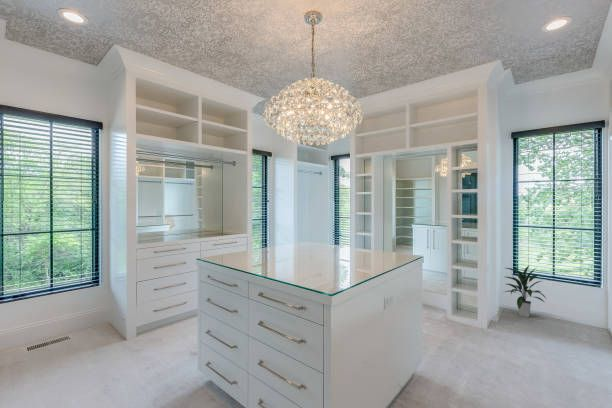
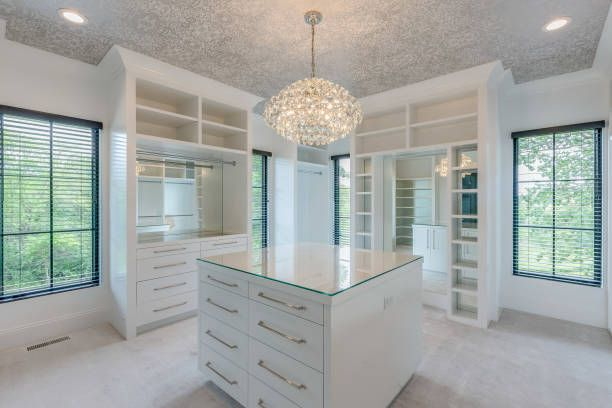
- indoor plant [502,264,547,318]
